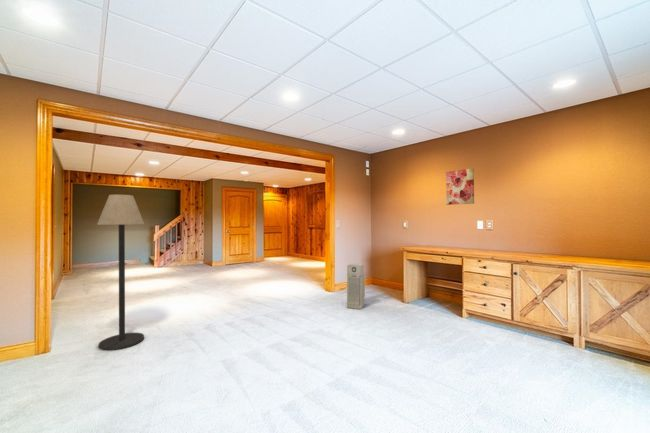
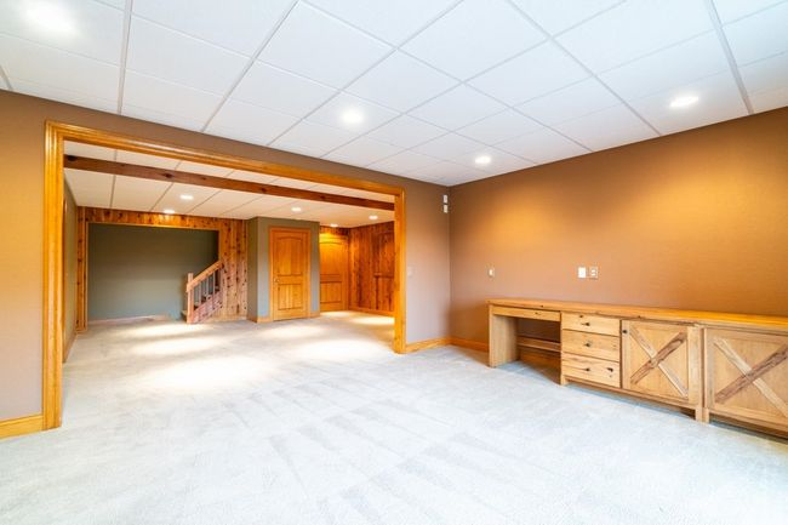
- air purifier [346,263,366,310]
- wall art [445,167,475,206]
- floor lamp [96,194,145,351]
